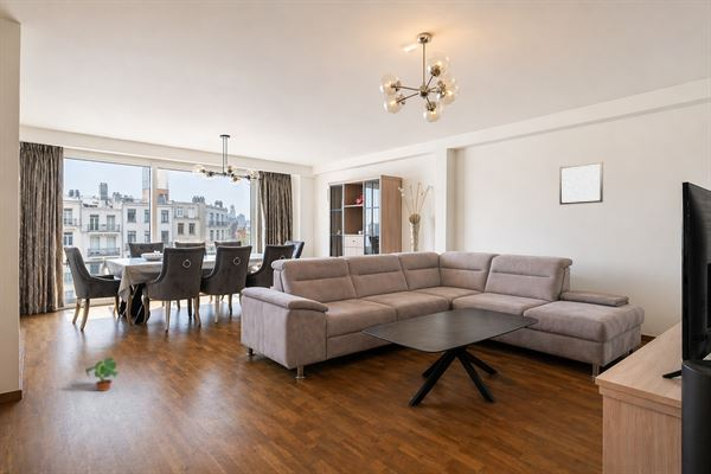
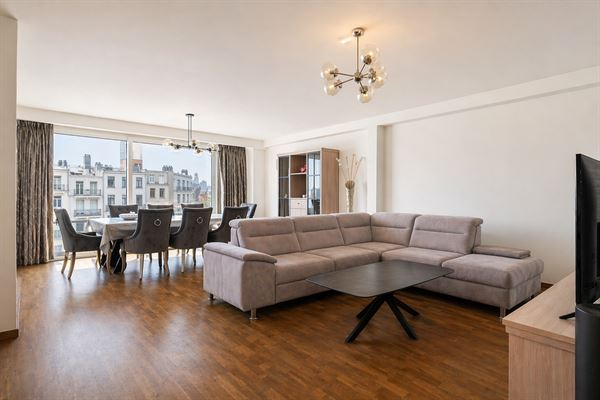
- decorative plant [84,356,122,392]
- wall art [558,161,604,206]
